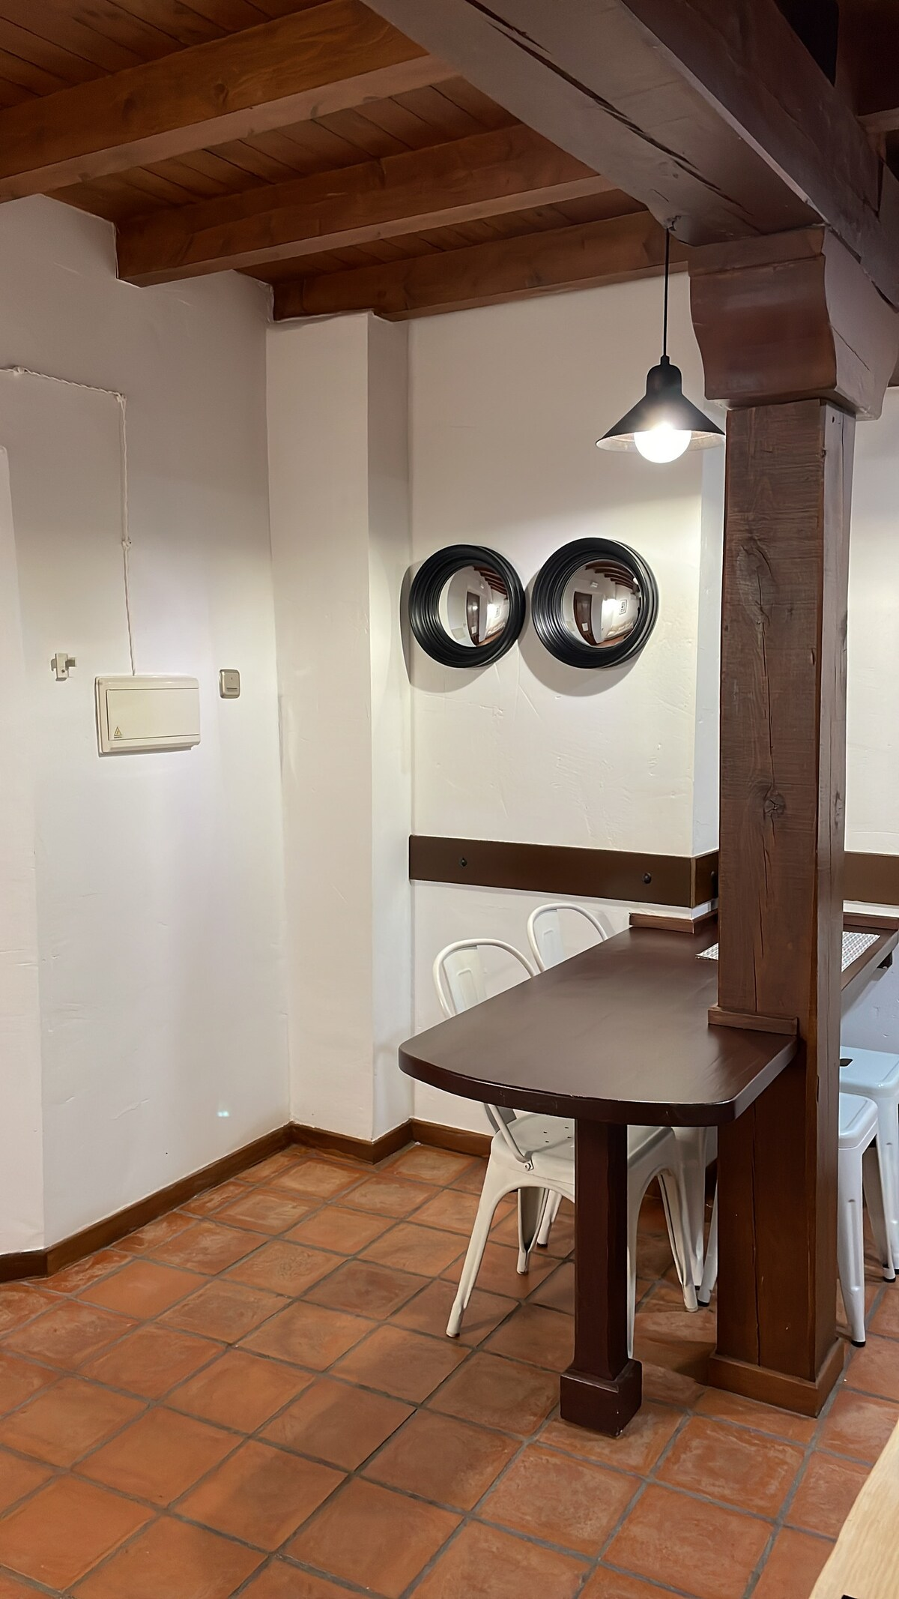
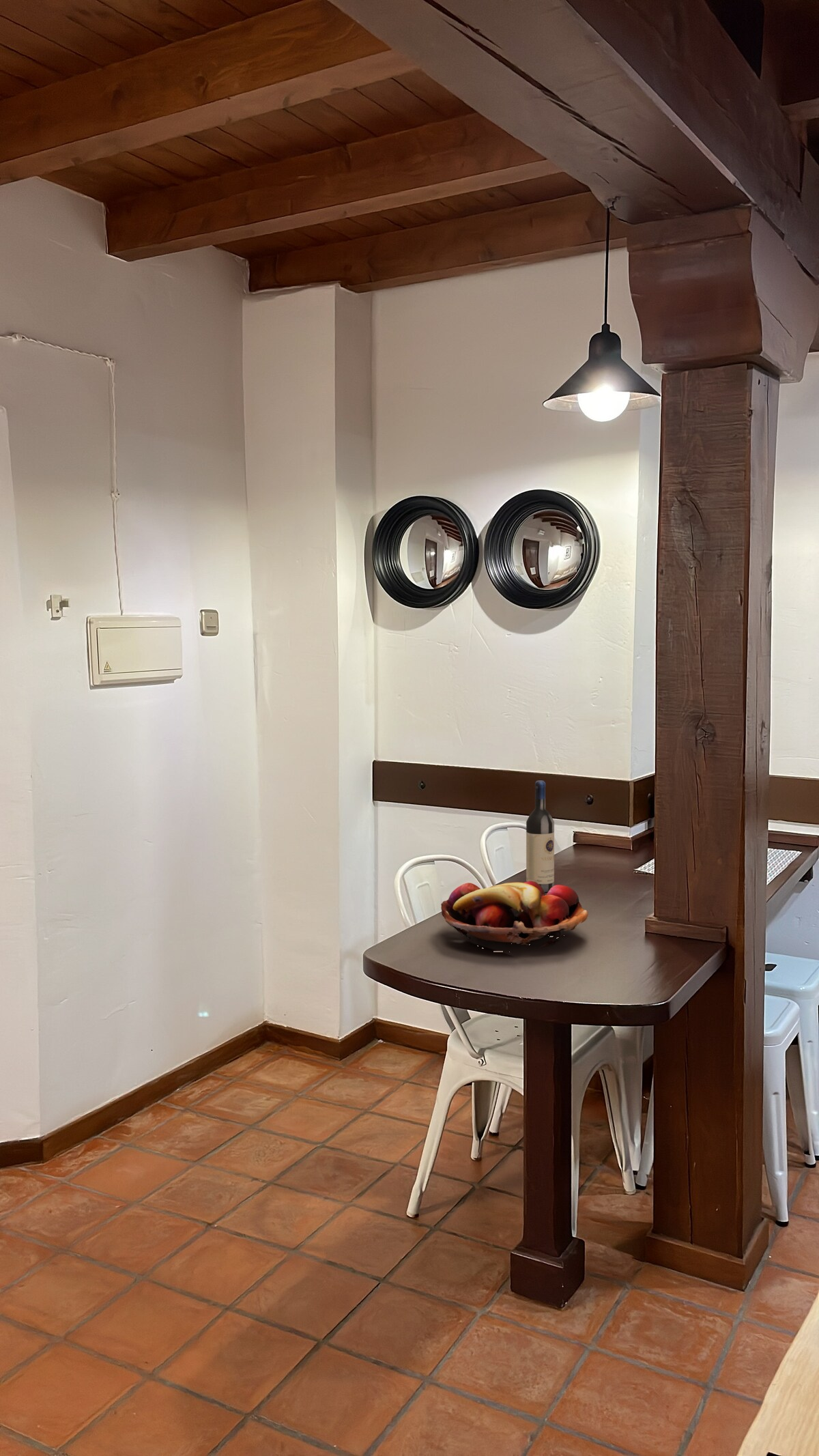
+ wine bottle [526,780,555,893]
+ fruit basket [440,881,589,952]
